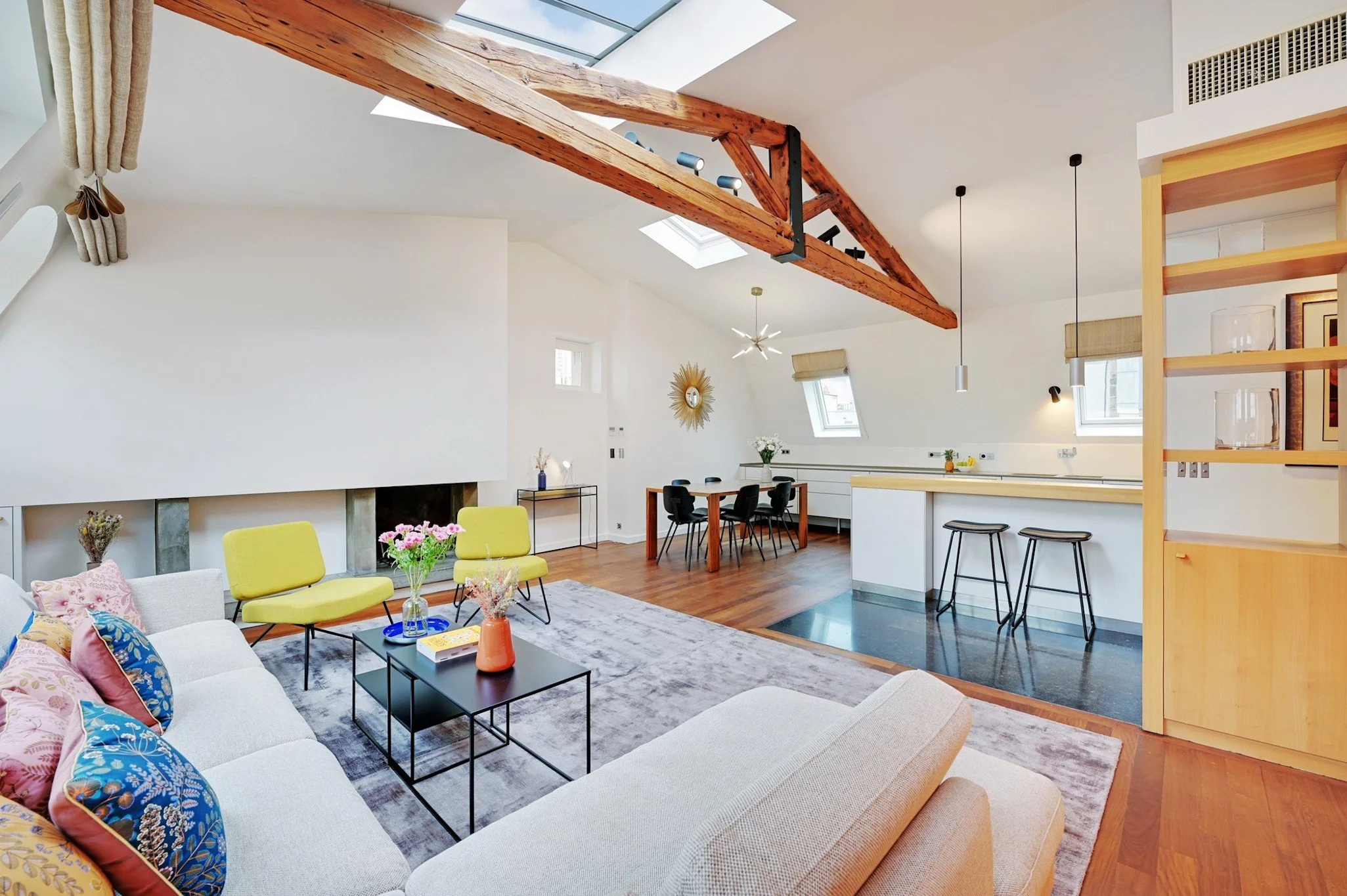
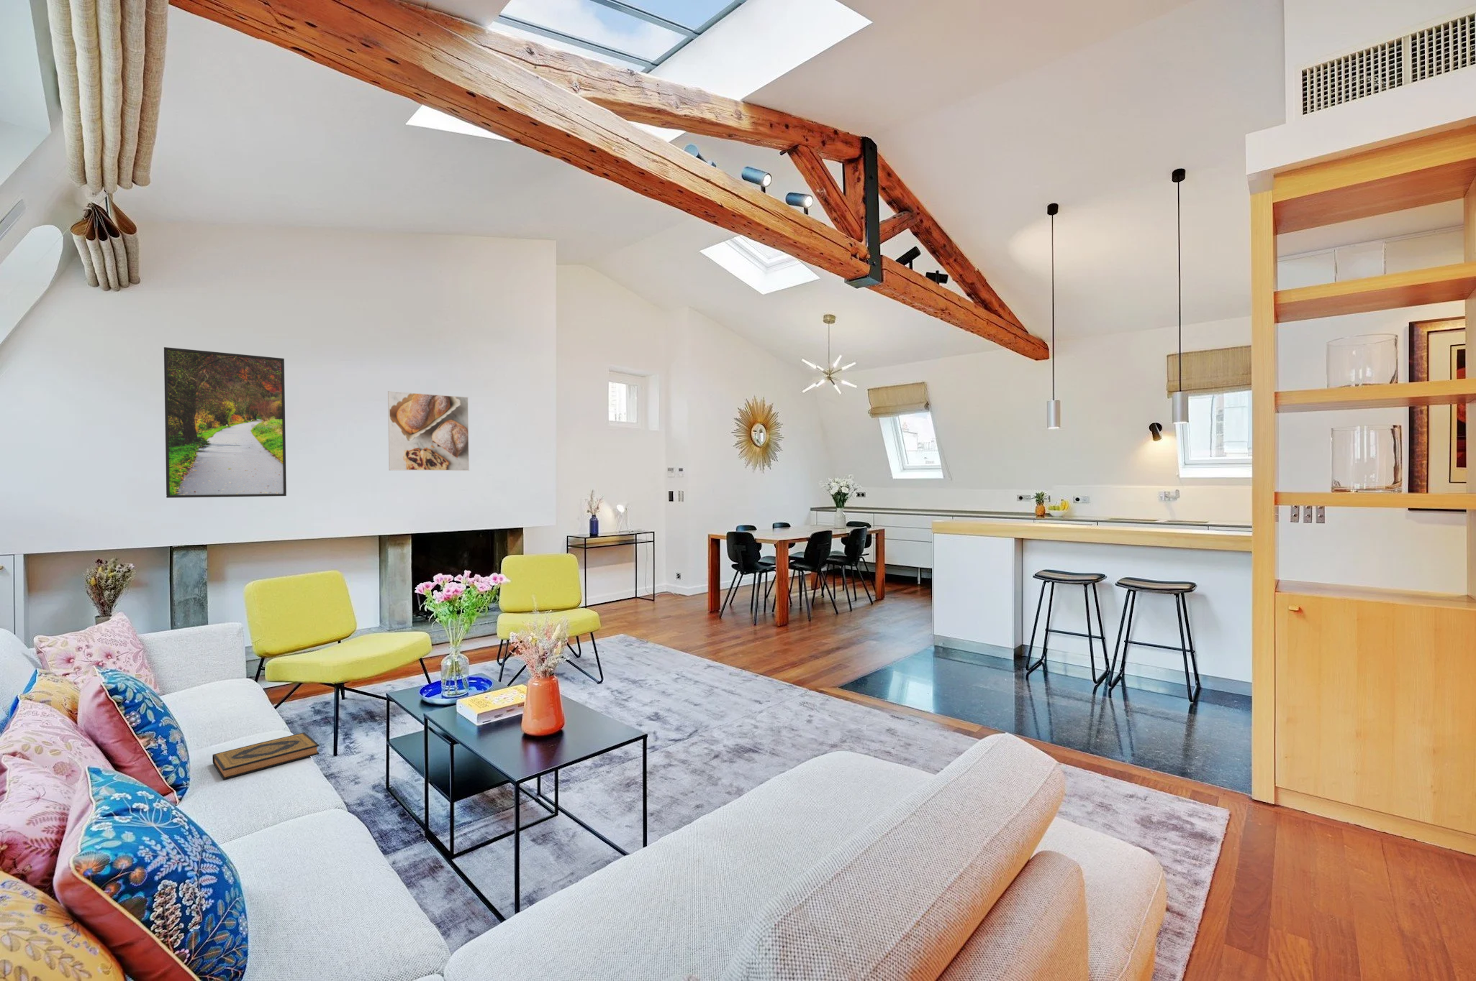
+ hardback book [211,731,320,781]
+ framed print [387,390,470,472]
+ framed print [163,346,287,499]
